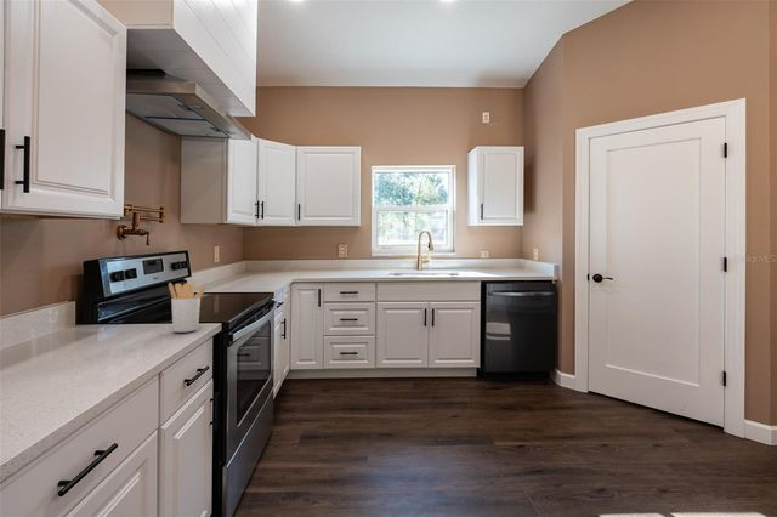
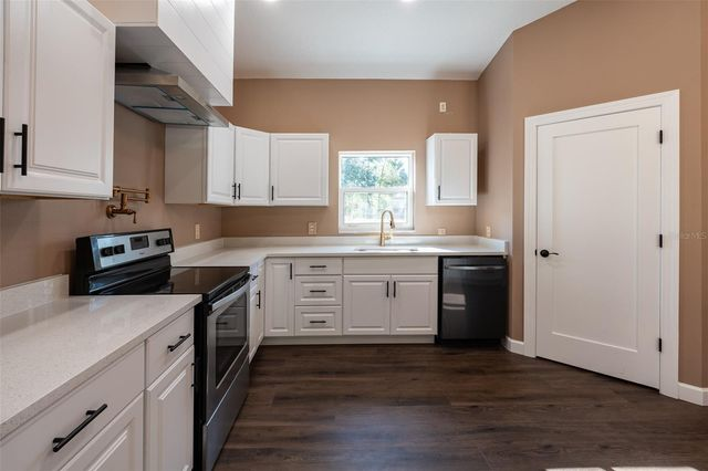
- utensil holder [168,282,208,334]
